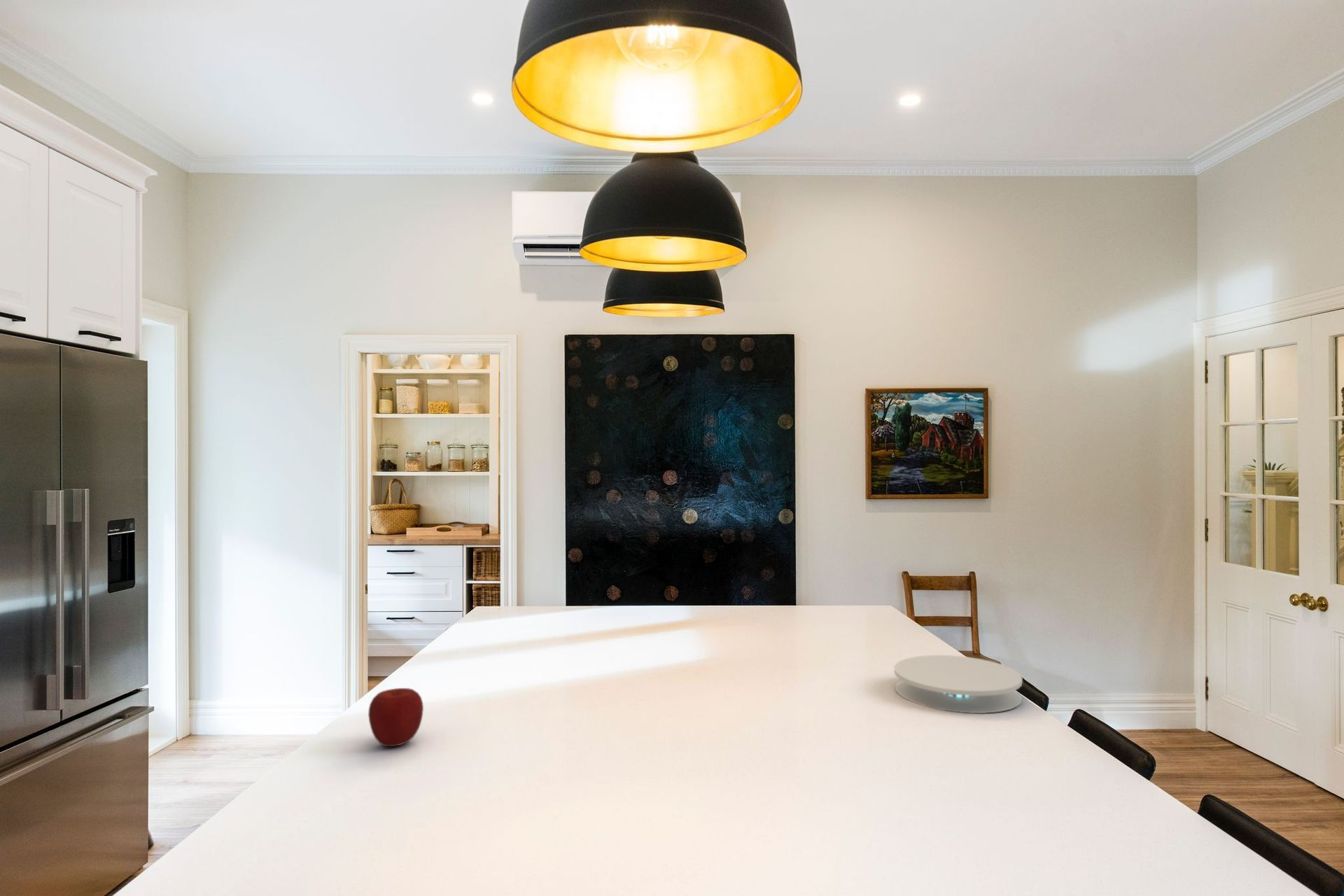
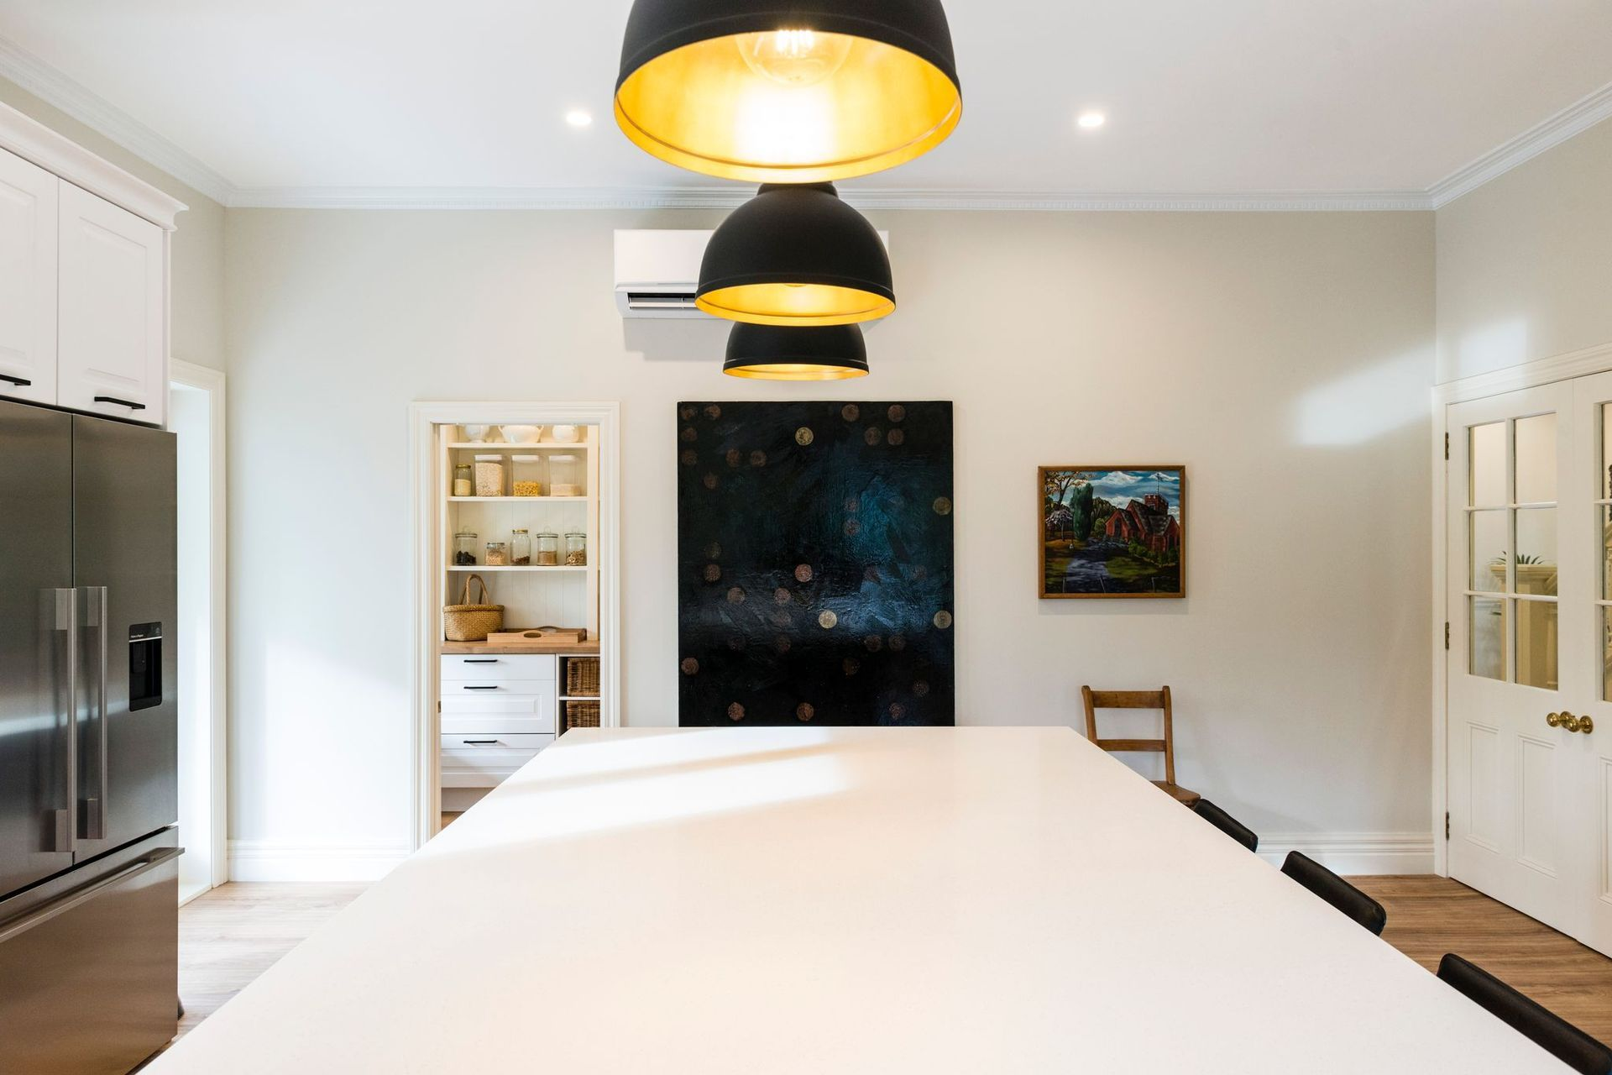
- apple [367,687,424,748]
- plate [894,654,1023,714]
